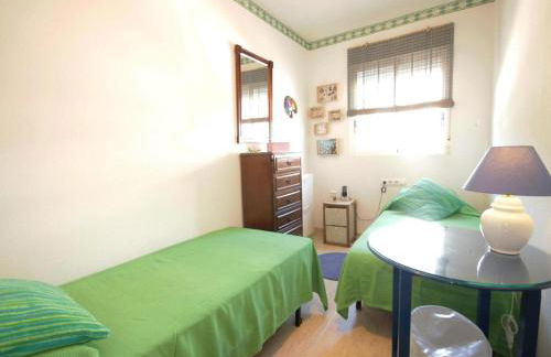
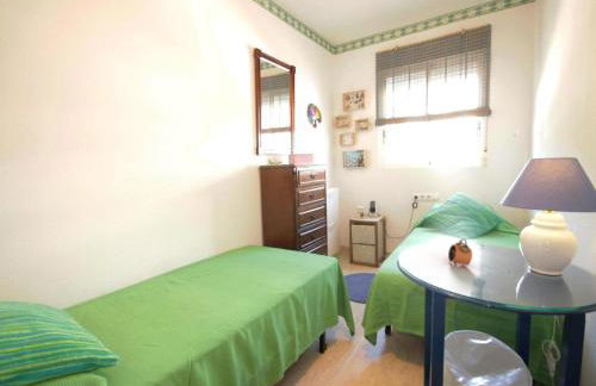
+ alarm clock [447,237,473,268]
